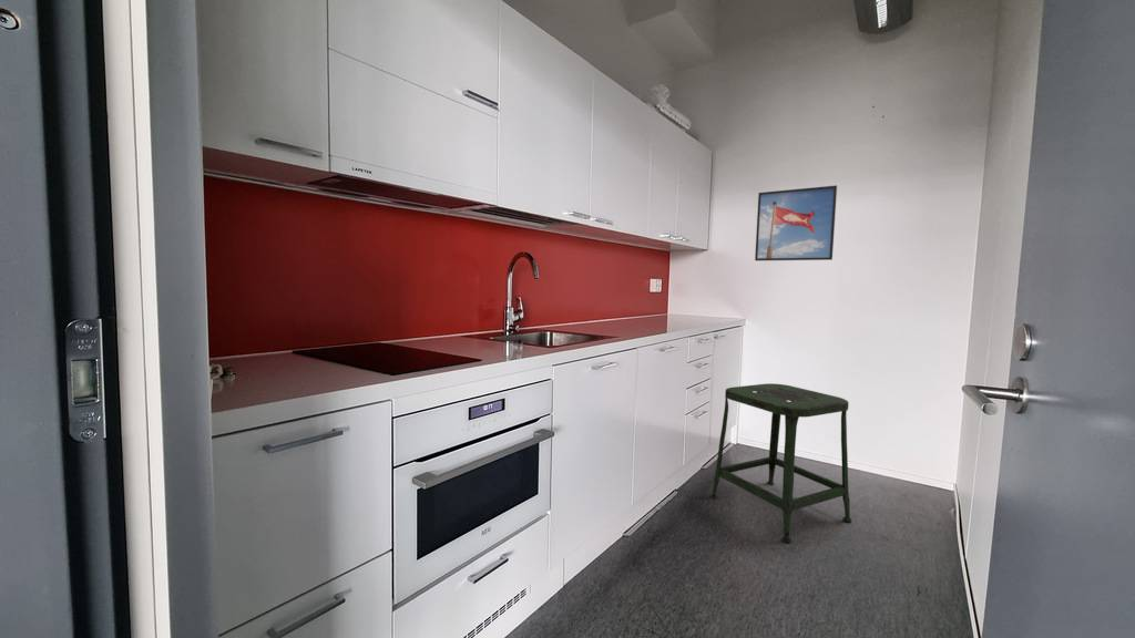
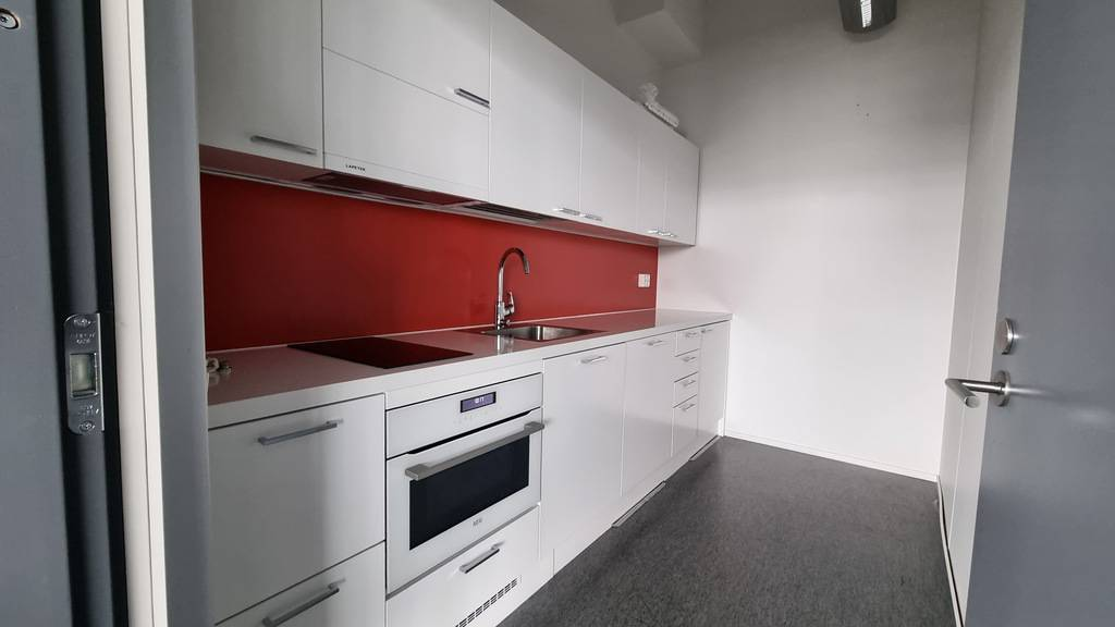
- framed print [754,184,838,261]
- stool [709,382,852,544]
